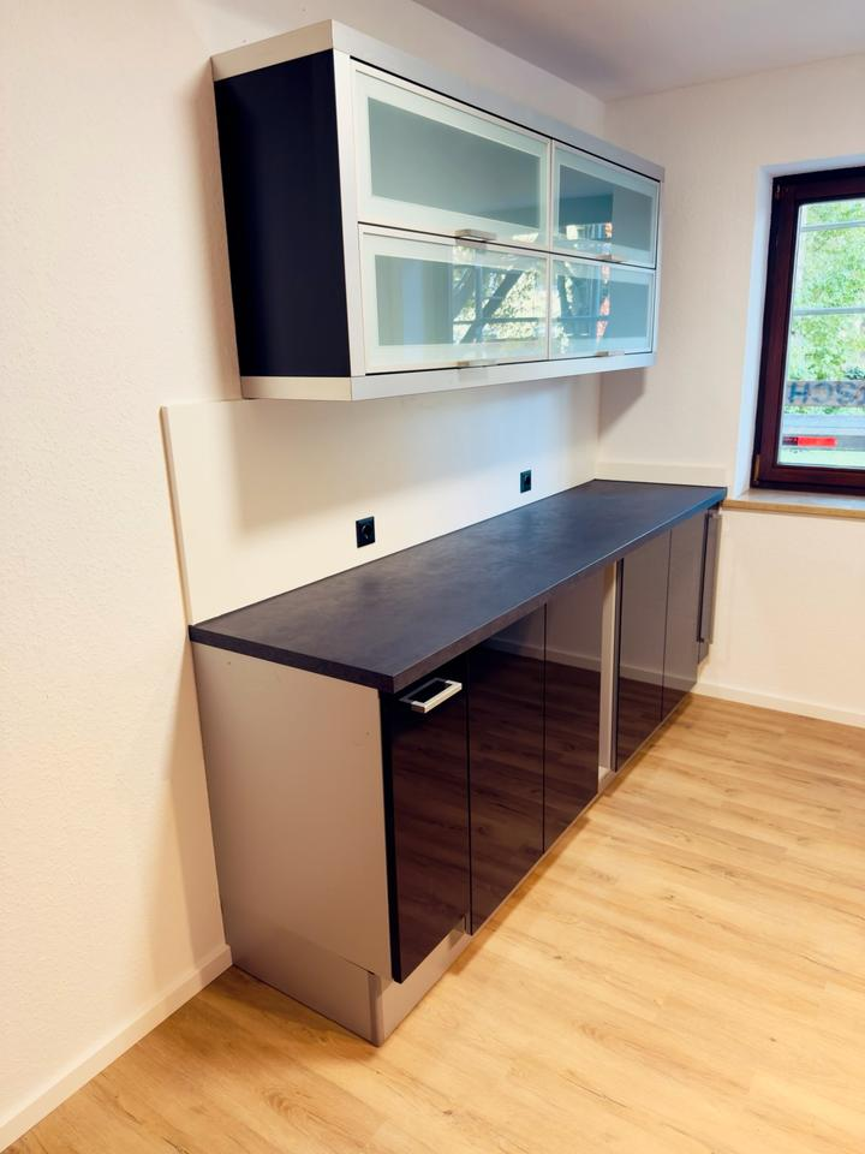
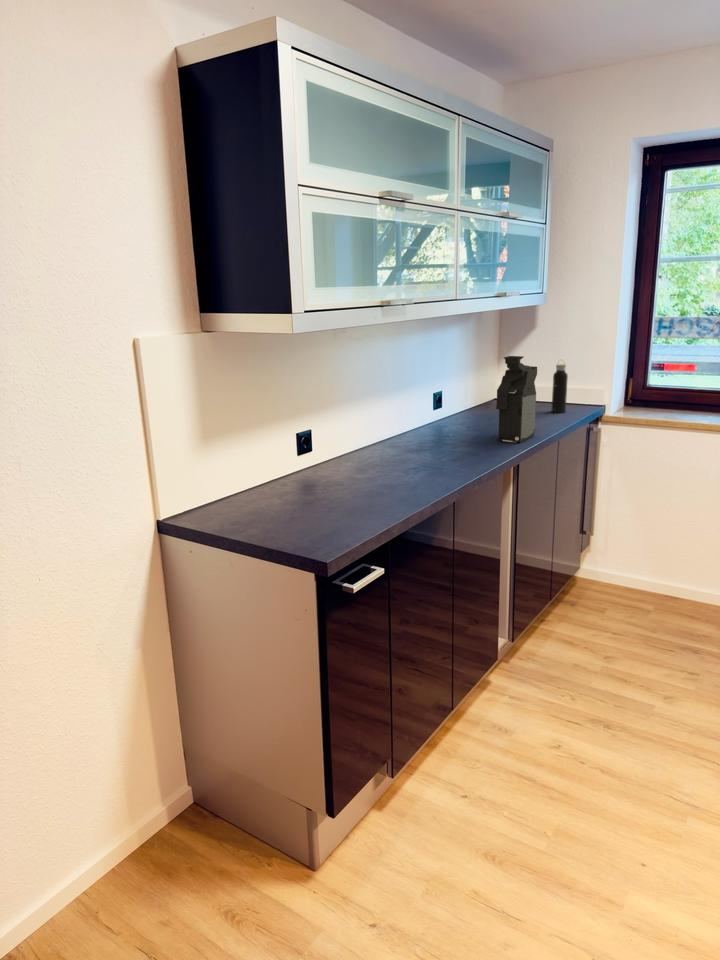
+ coffee maker [495,355,538,444]
+ water bottle [551,359,569,414]
